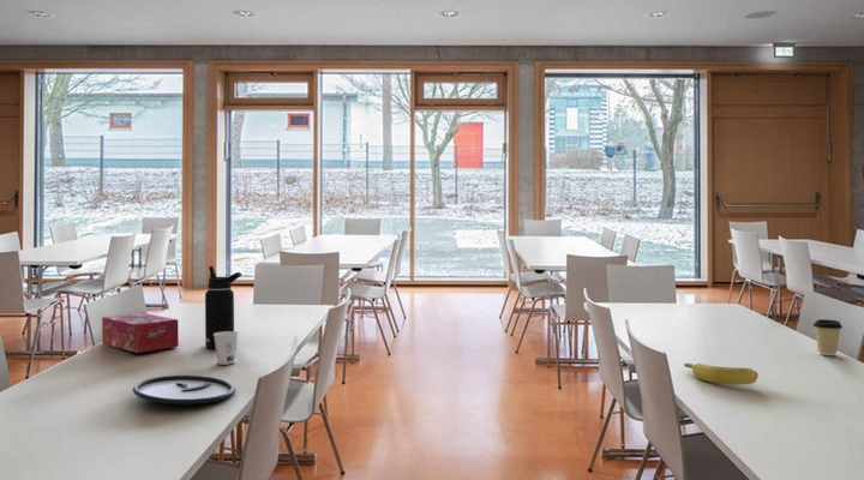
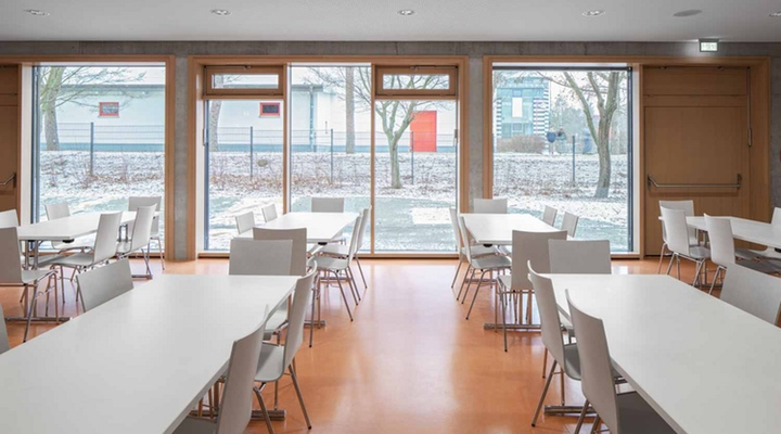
- plate [132,374,236,406]
- coffee cup [811,318,844,356]
- tissue box [101,312,180,354]
- banana [683,362,760,386]
- cup [214,330,239,366]
- water bottle [204,265,242,349]
